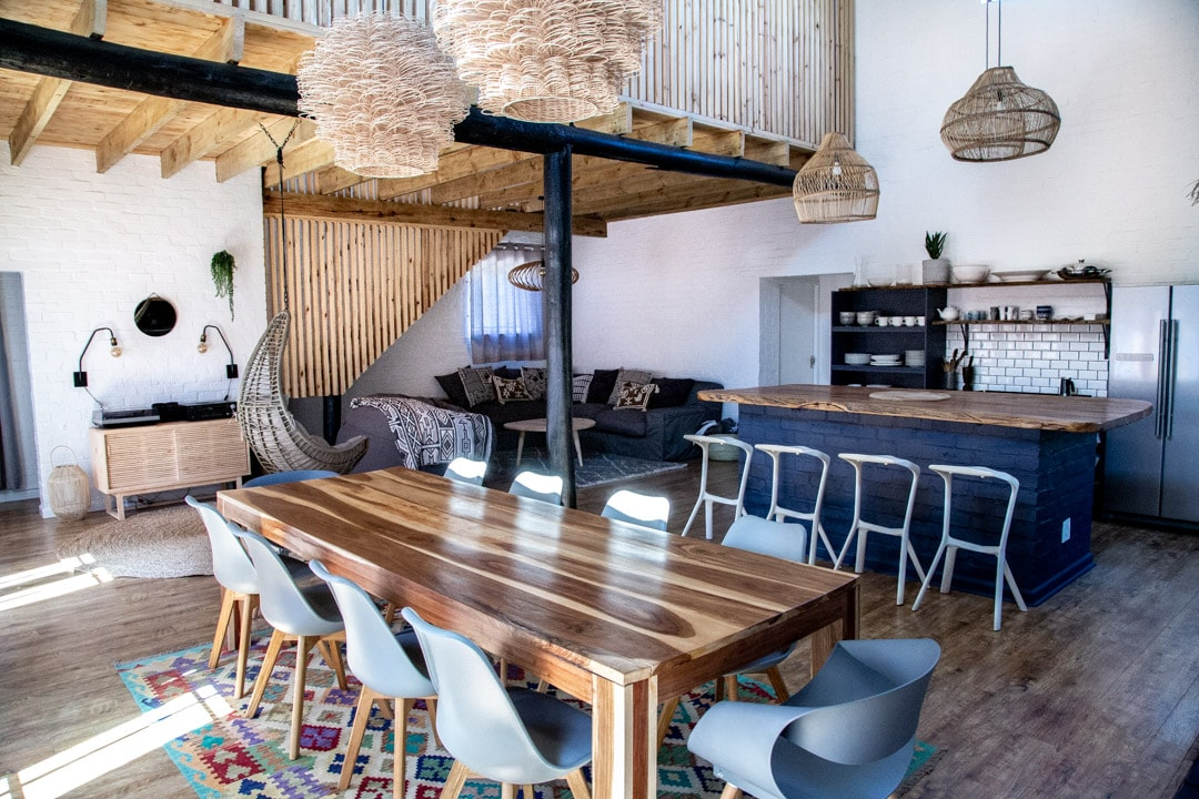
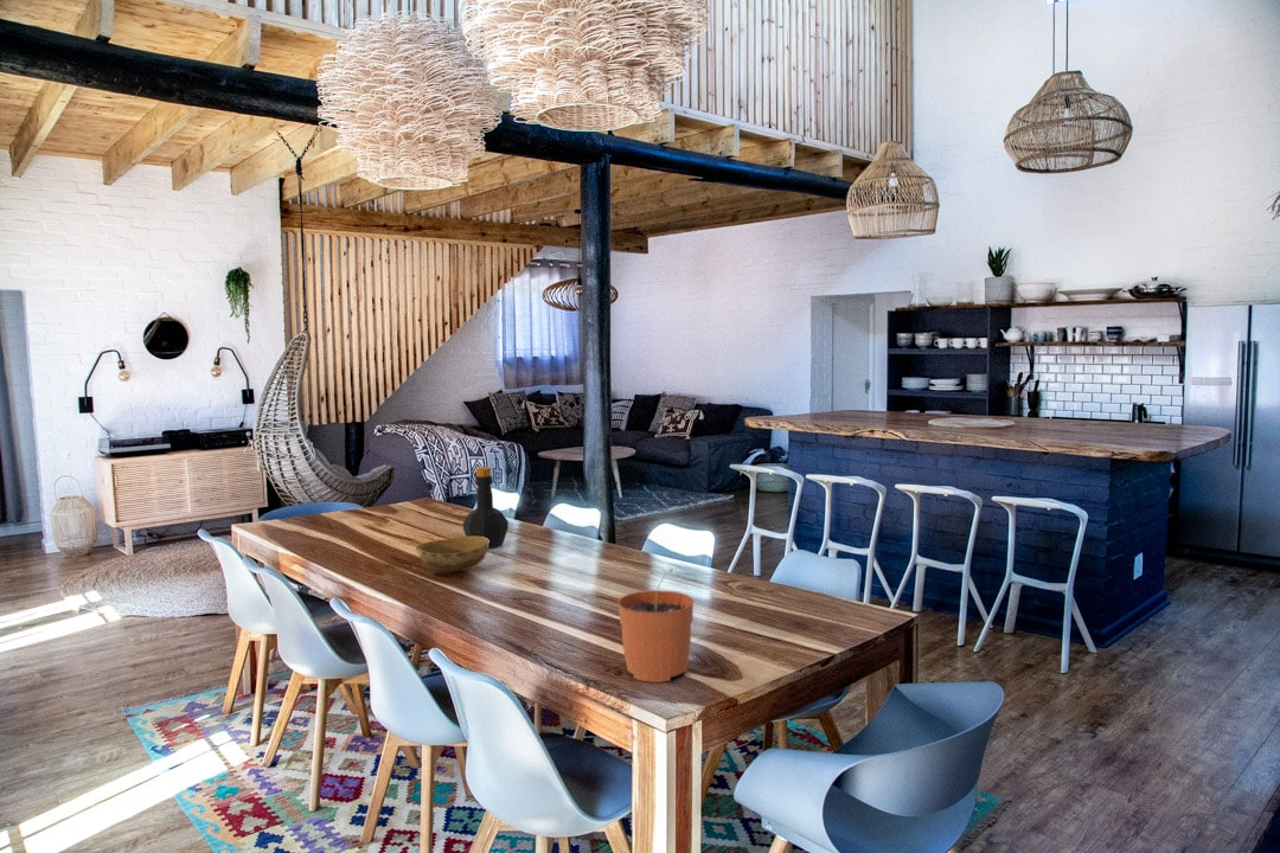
+ bowl [415,535,489,573]
+ bottle [462,466,510,549]
+ plant pot [616,567,696,684]
